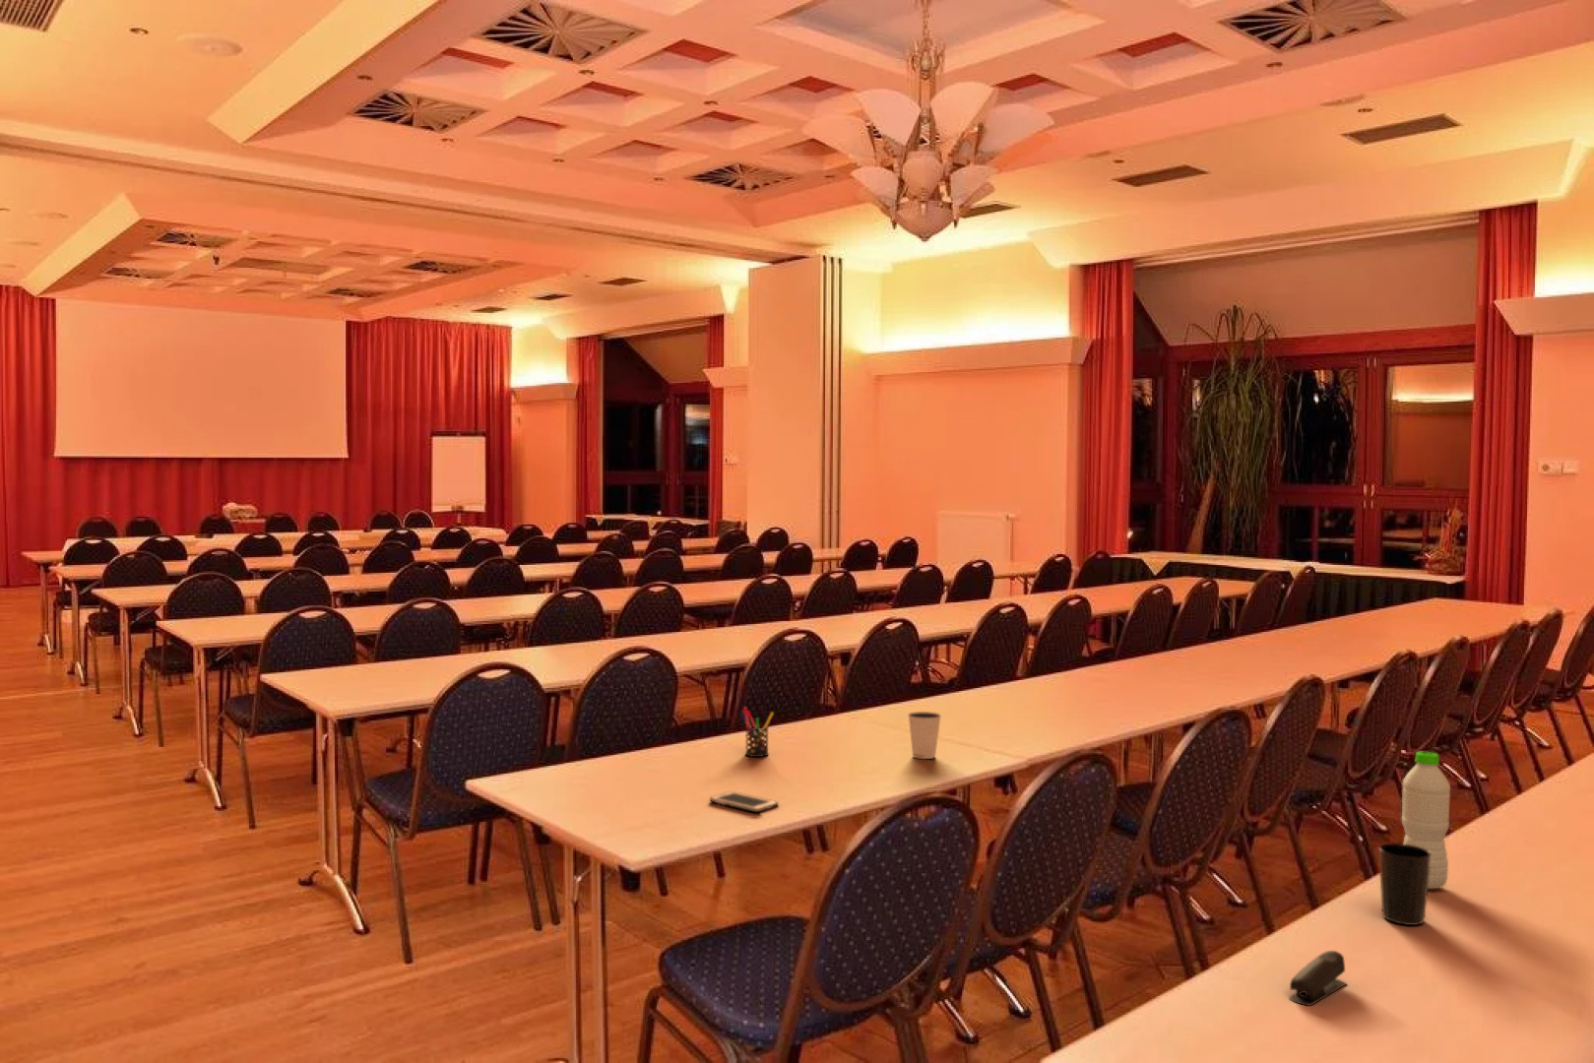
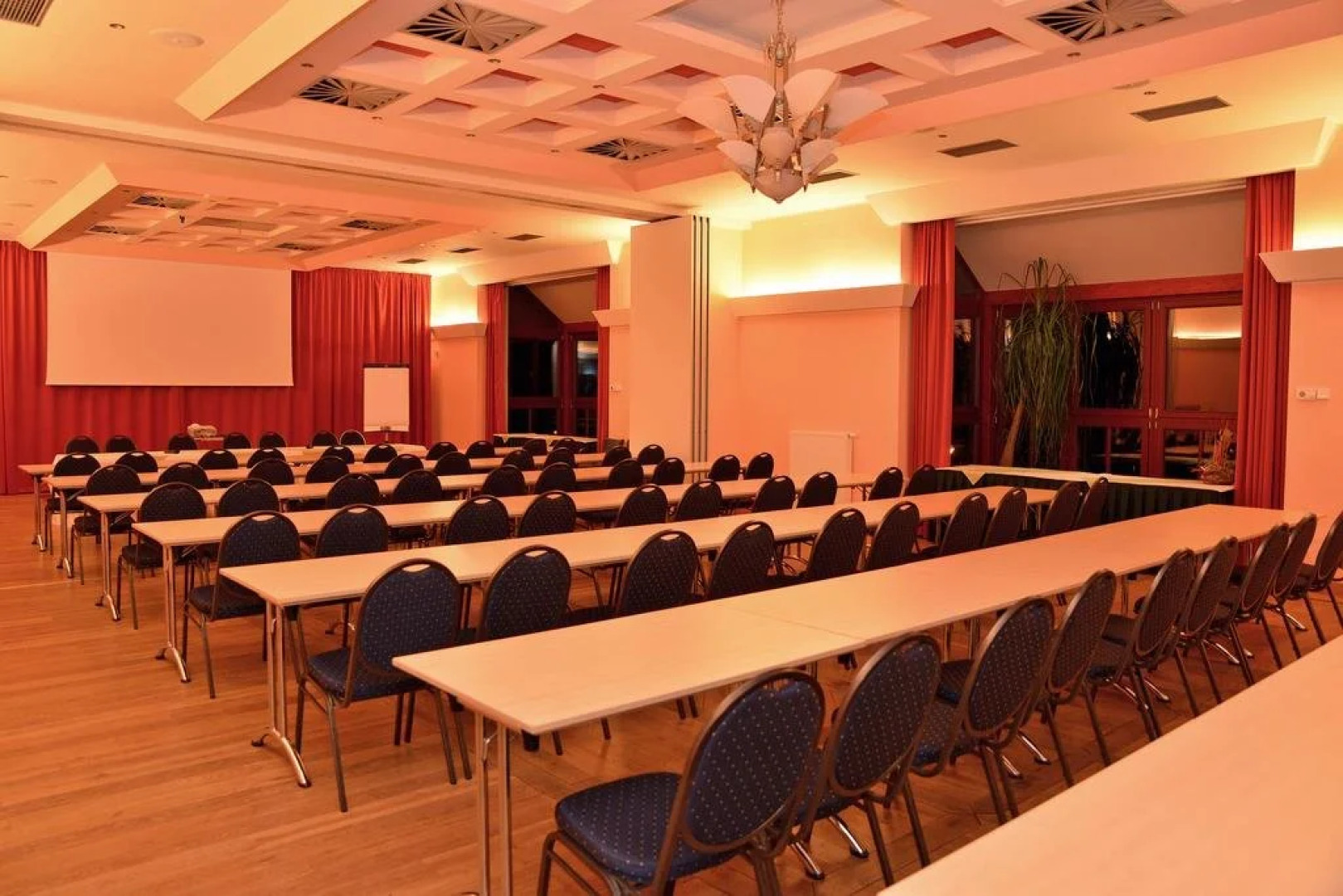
- water bottle [1401,751,1452,890]
- pen holder [739,706,775,758]
- cup [1378,842,1430,927]
- dixie cup [907,711,942,759]
- cell phone [709,790,780,813]
- stapler [1288,950,1348,1007]
